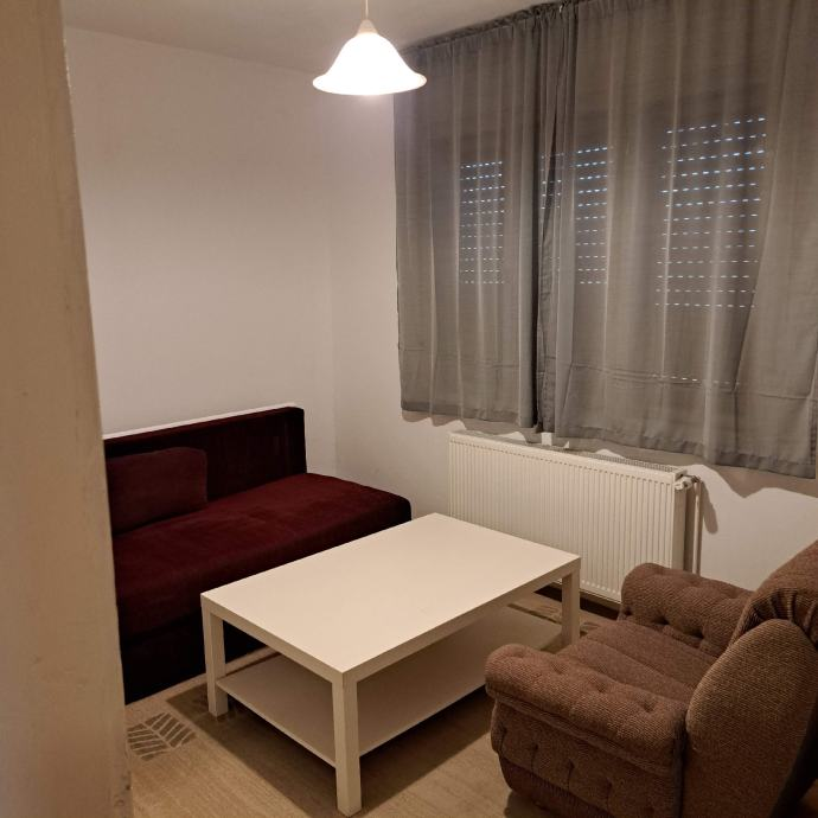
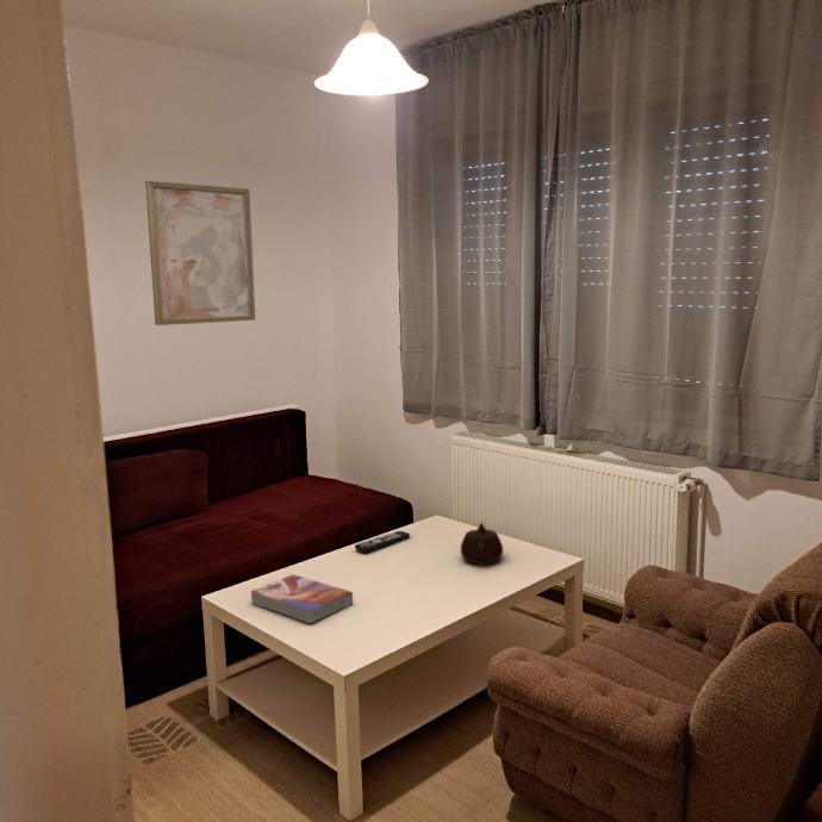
+ remote control [354,530,411,554]
+ wall art [144,180,256,326]
+ teapot [460,522,504,566]
+ textbook [250,573,354,625]
